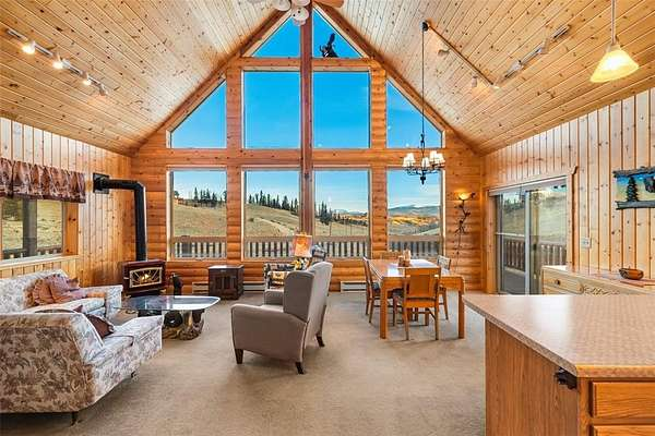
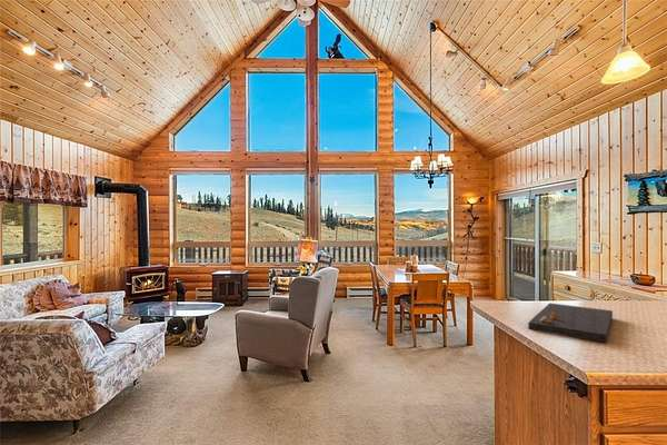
+ cutting board [527,301,614,344]
